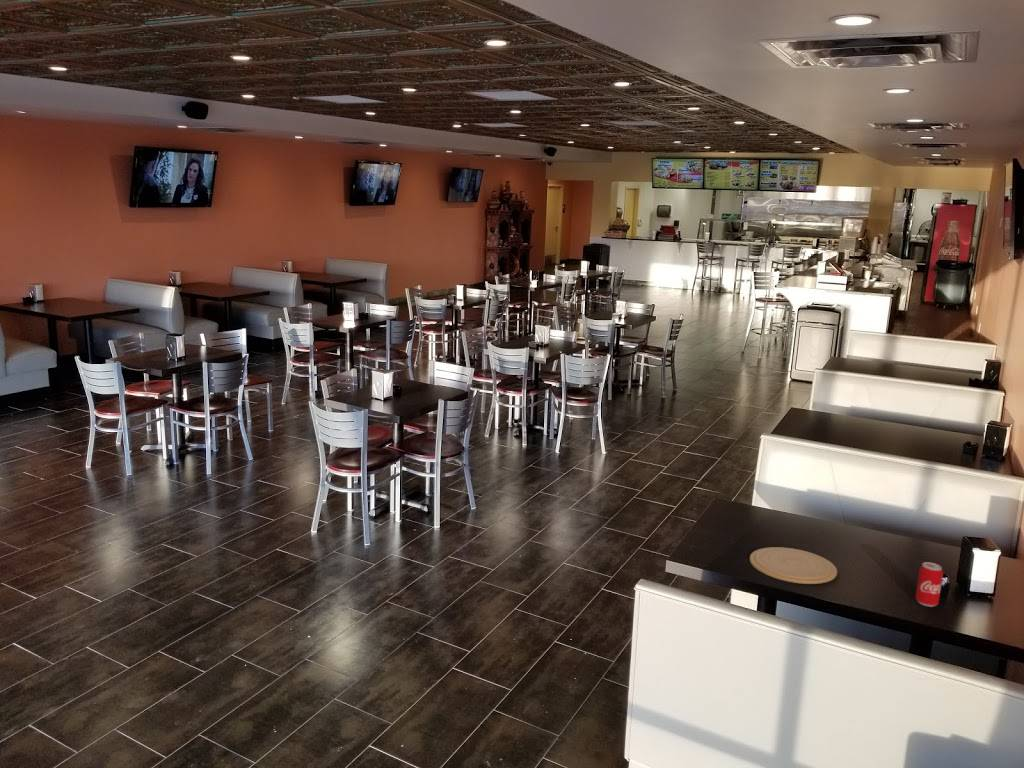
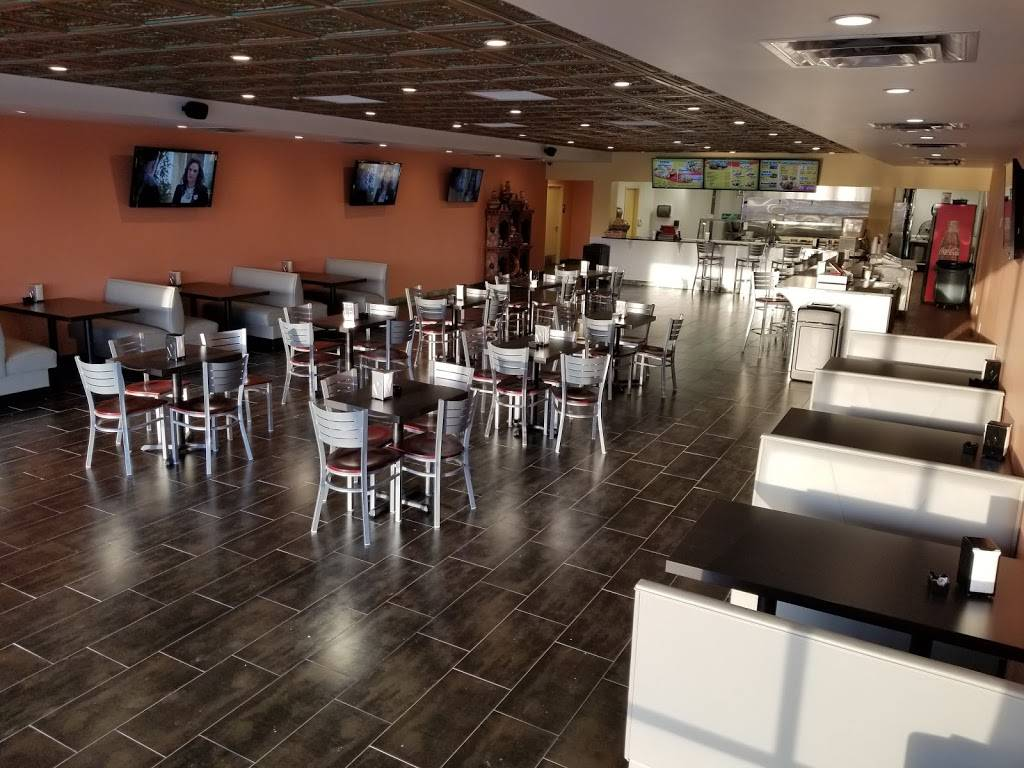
- beverage can [914,561,944,608]
- plate [749,546,838,585]
